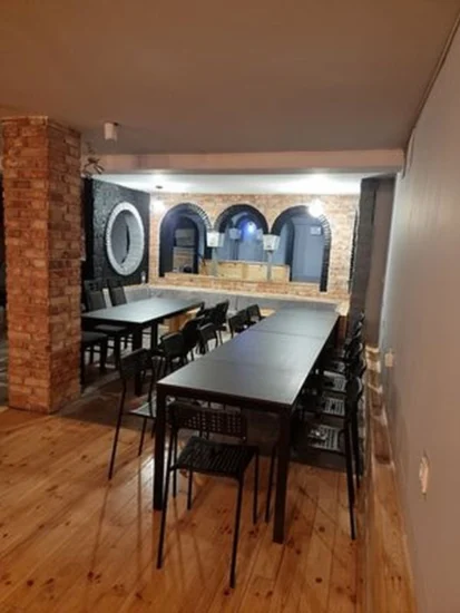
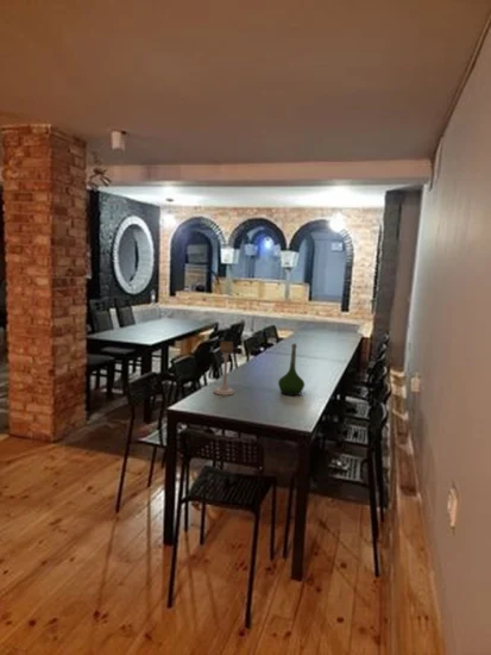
+ vase [277,343,306,397]
+ candle holder [213,339,235,397]
